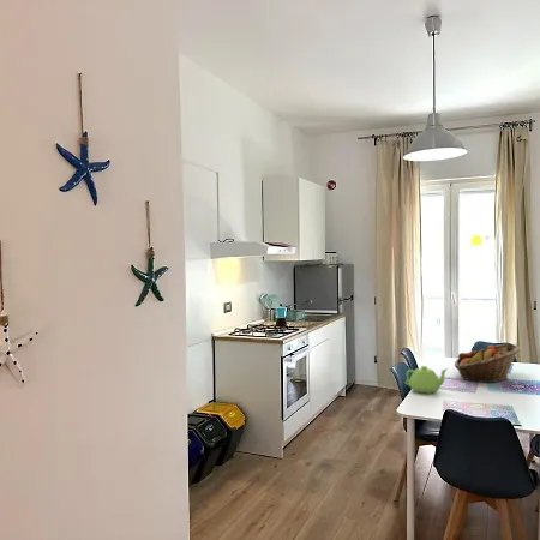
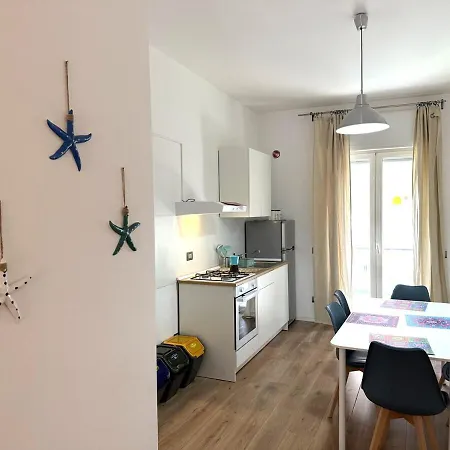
- teapot [404,365,450,395]
- fruit basket [454,342,522,384]
